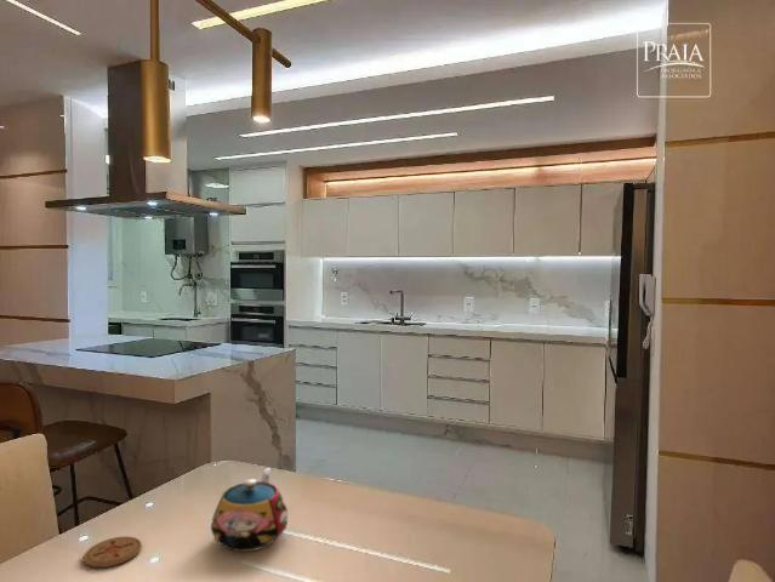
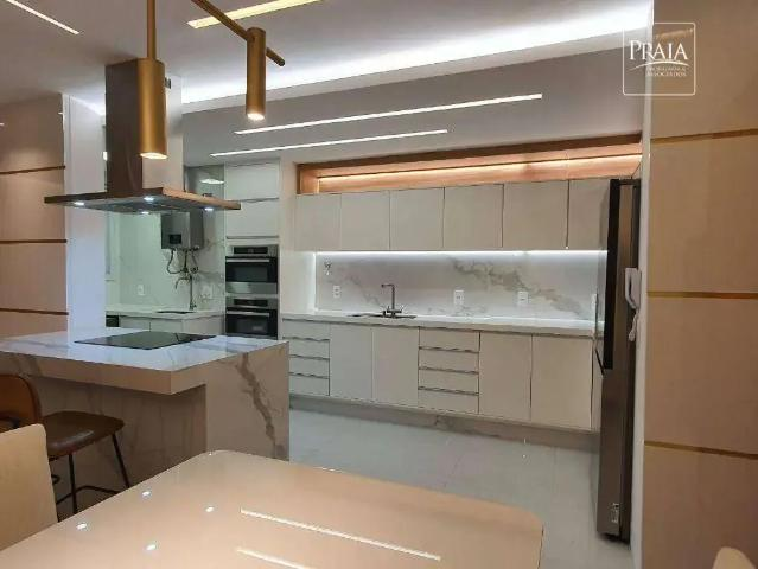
- coaster [82,536,143,569]
- teapot [210,467,289,553]
